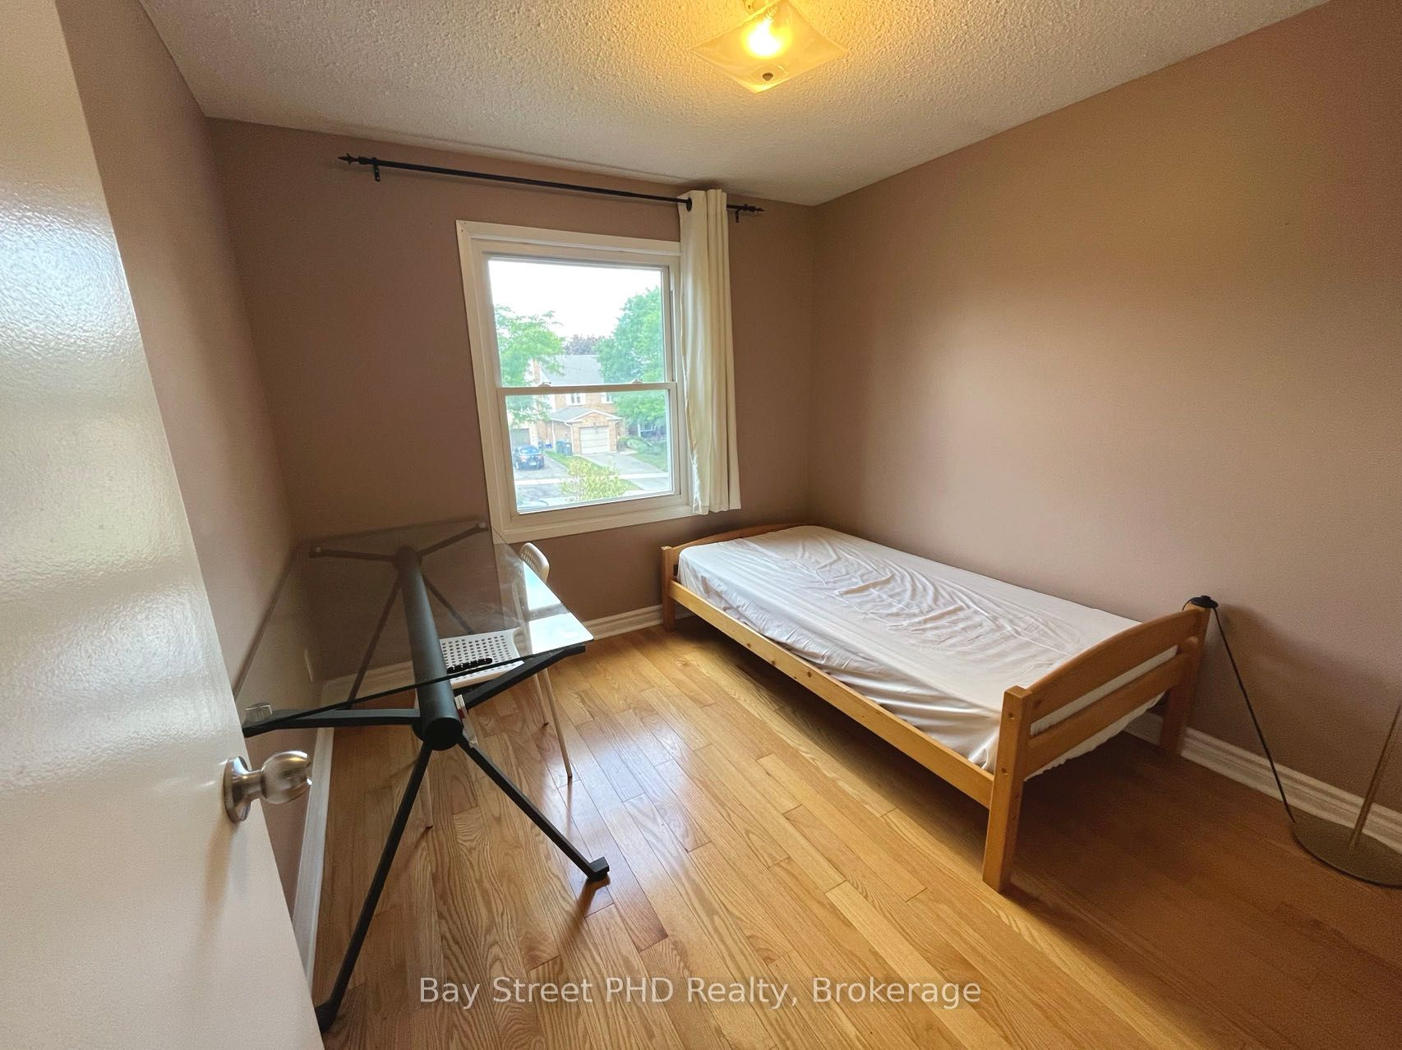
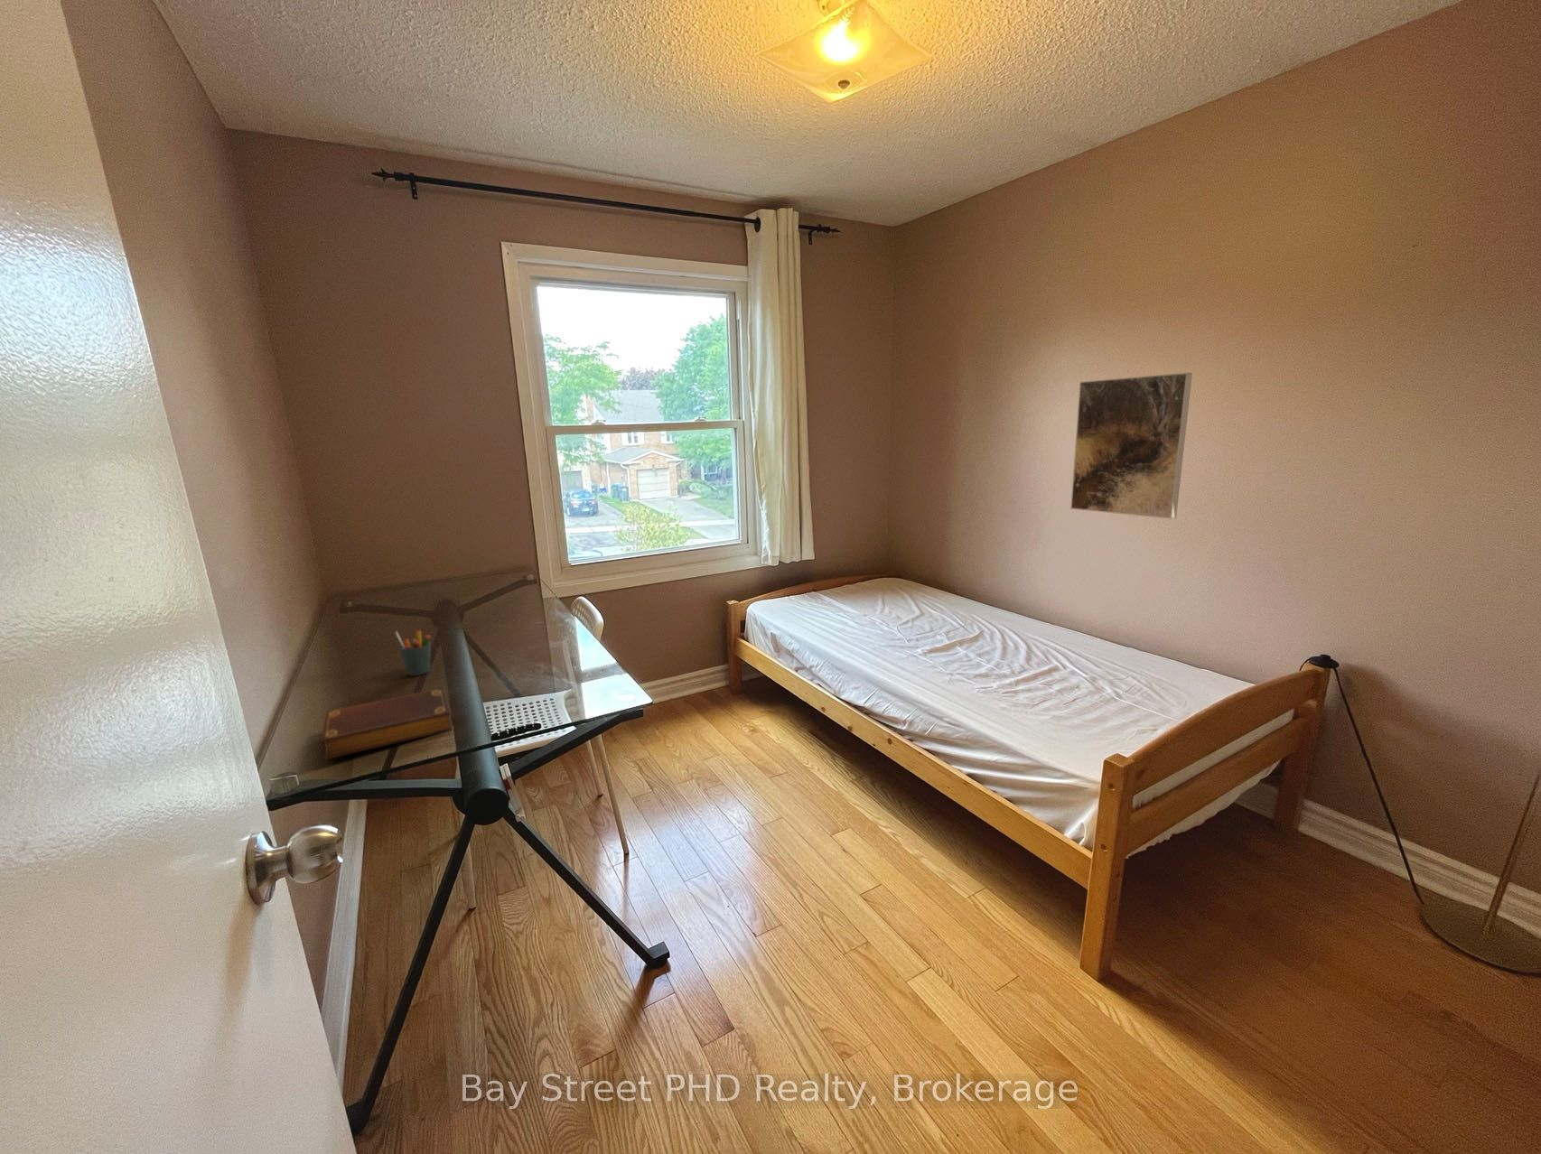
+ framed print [1069,372,1193,520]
+ pen holder [395,629,432,676]
+ book [320,687,453,760]
